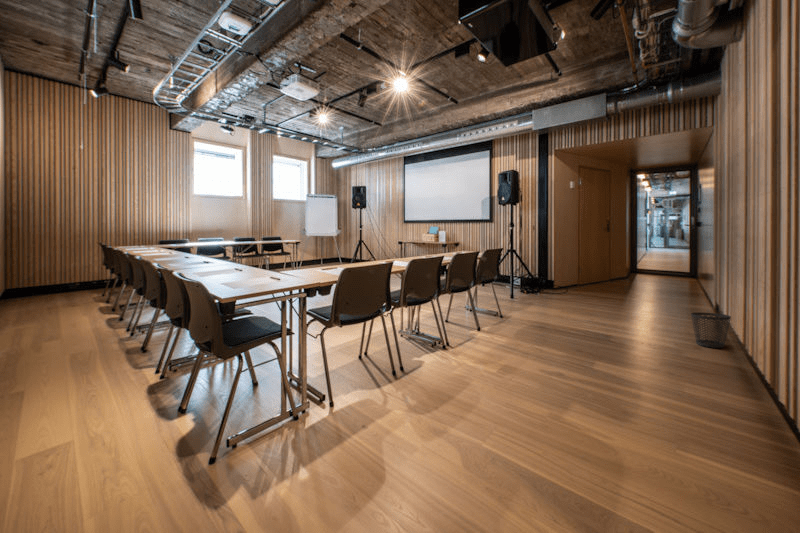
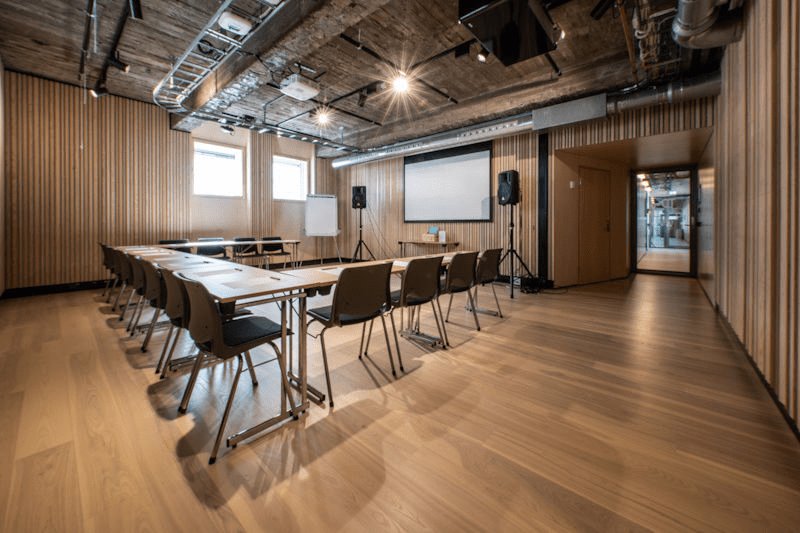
- wastebasket [690,311,732,349]
